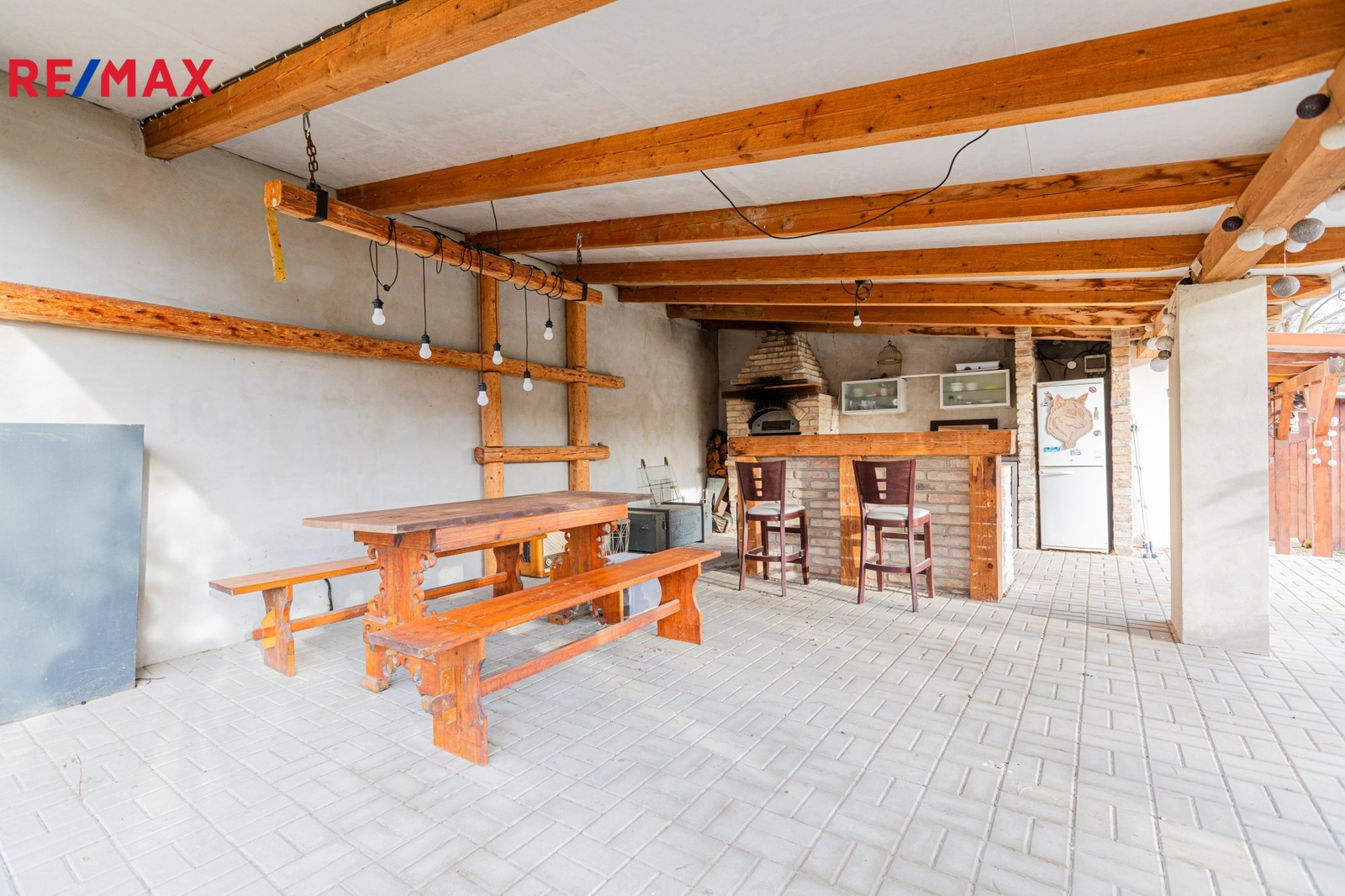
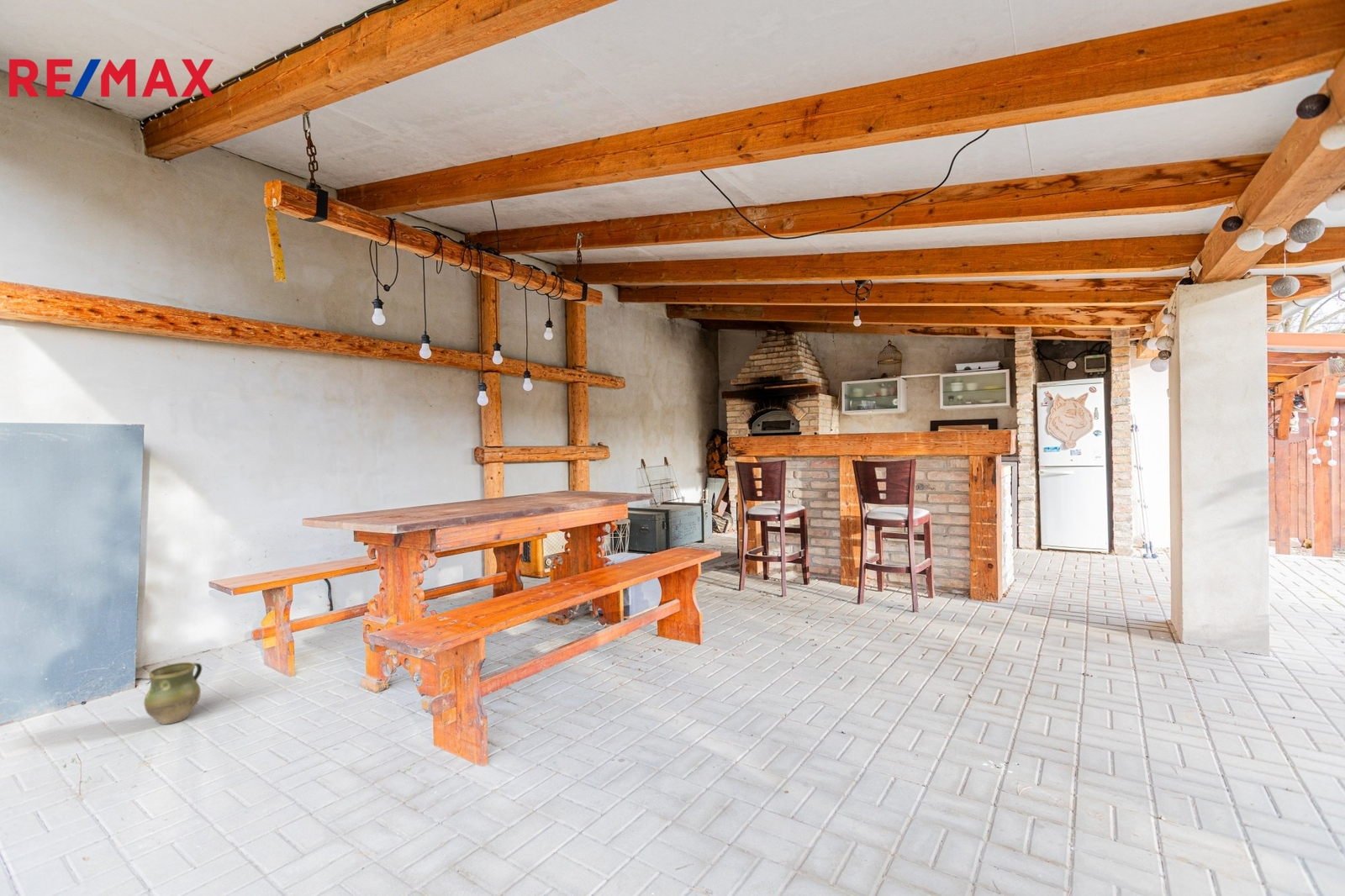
+ ceramic jug [143,661,203,725]
